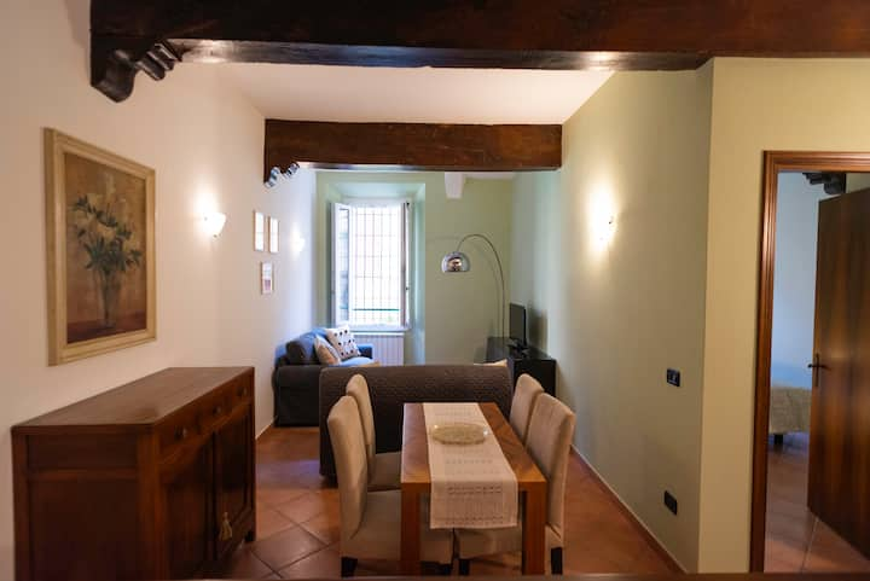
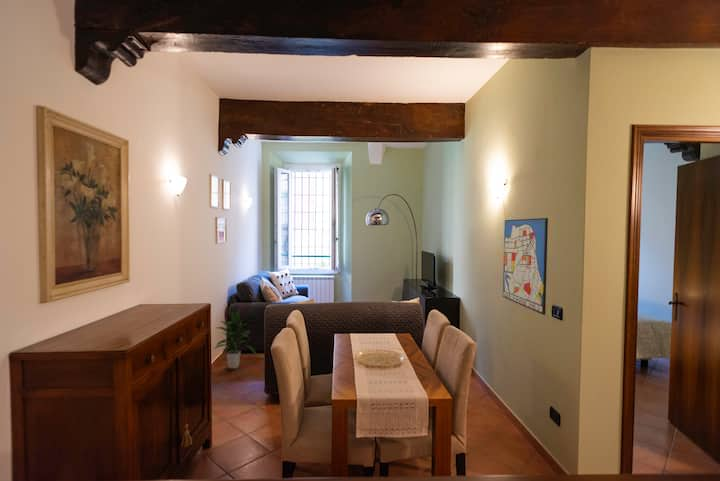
+ wall art [502,217,549,316]
+ indoor plant [212,309,258,369]
